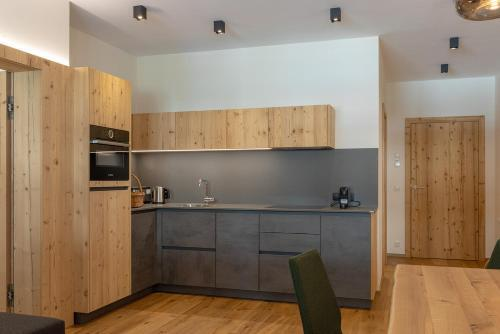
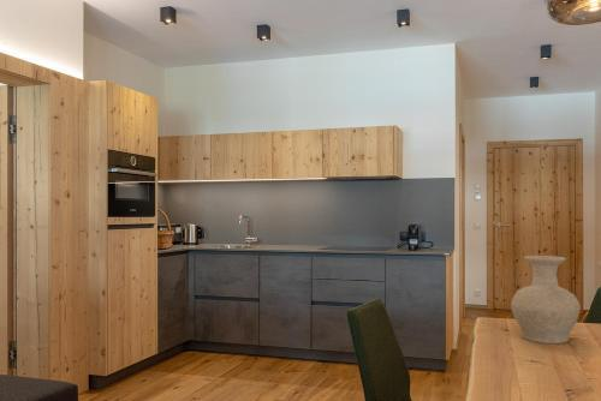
+ vase [510,255,582,345]
